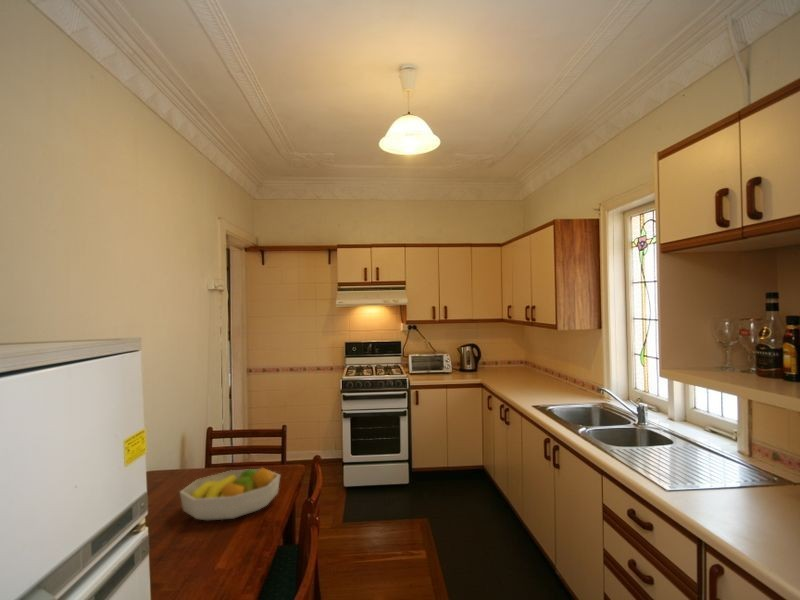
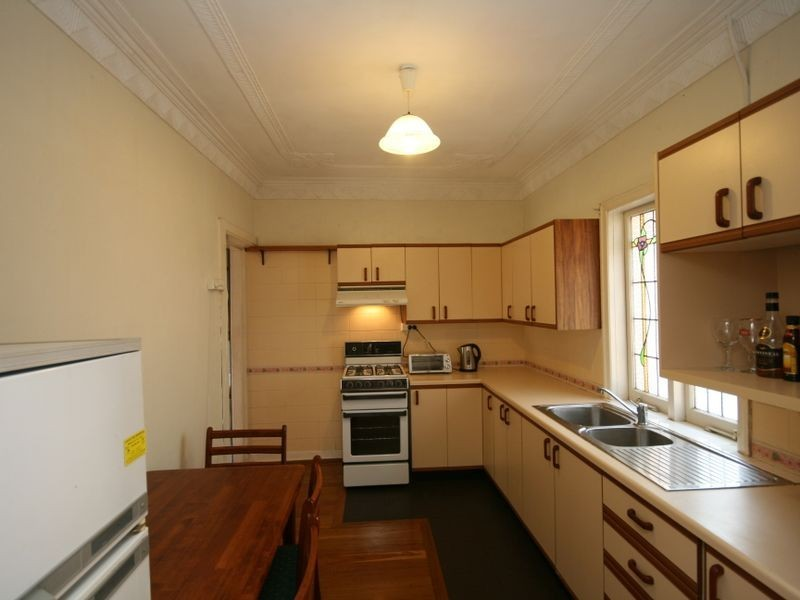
- fruit bowl [179,466,281,522]
